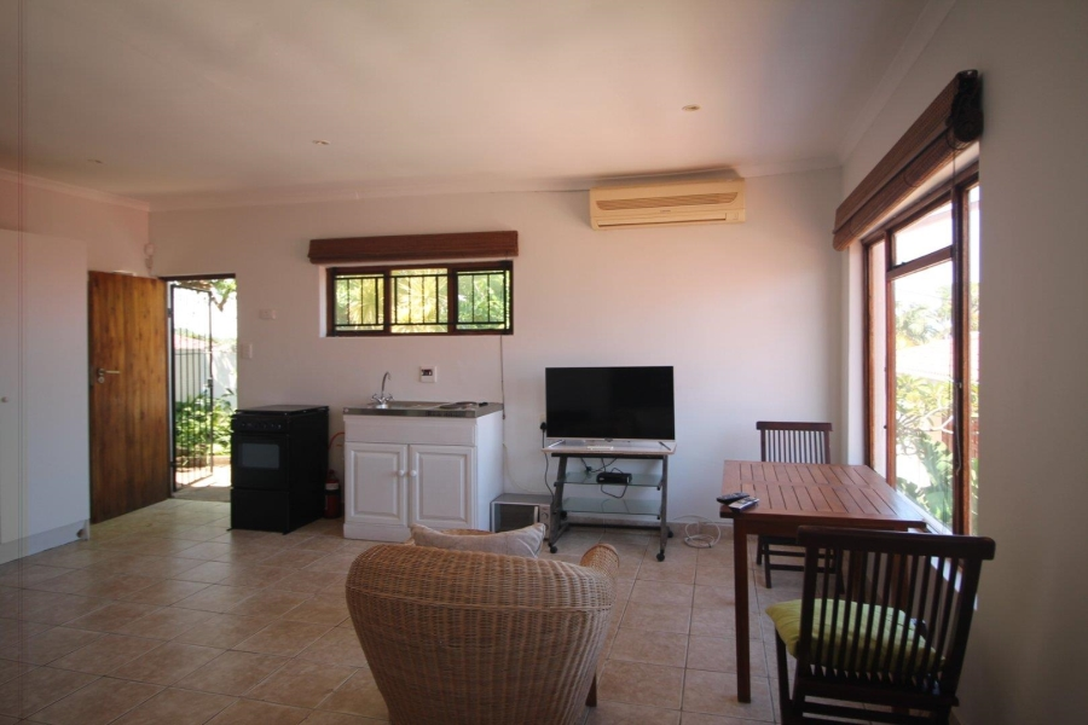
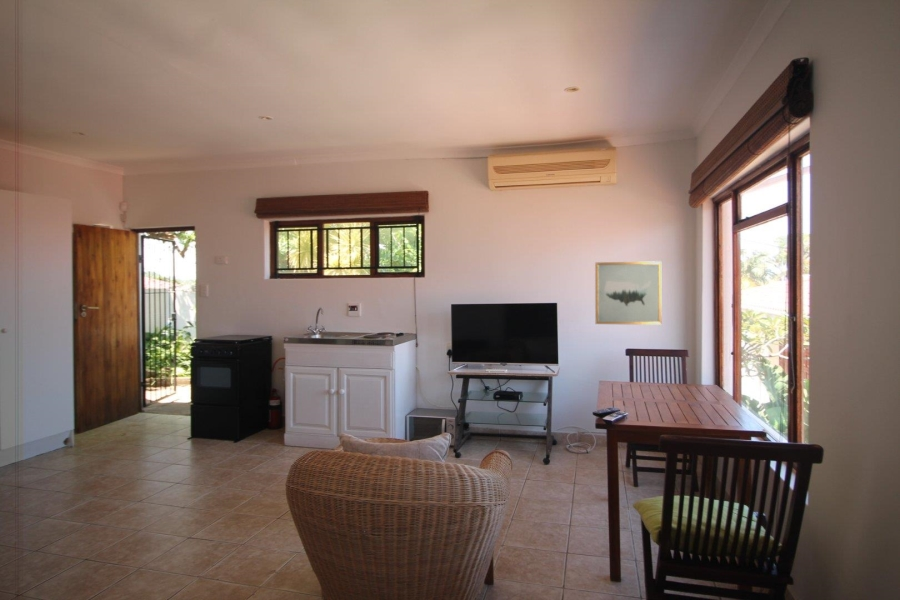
+ wall art [594,260,662,326]
